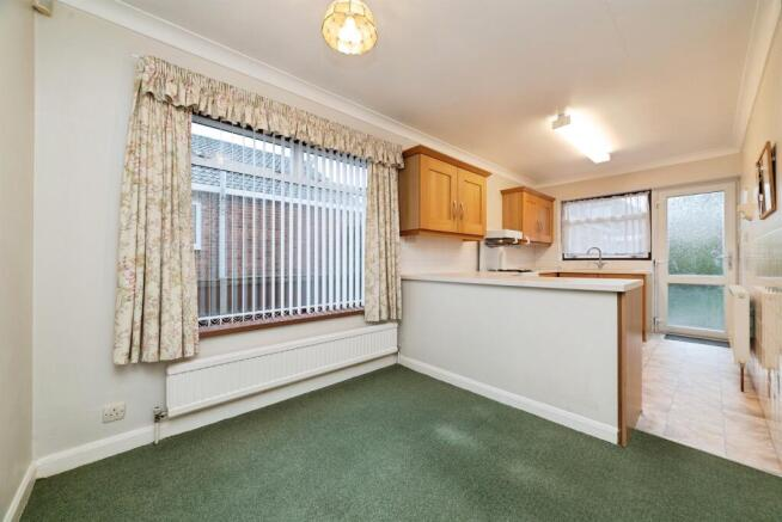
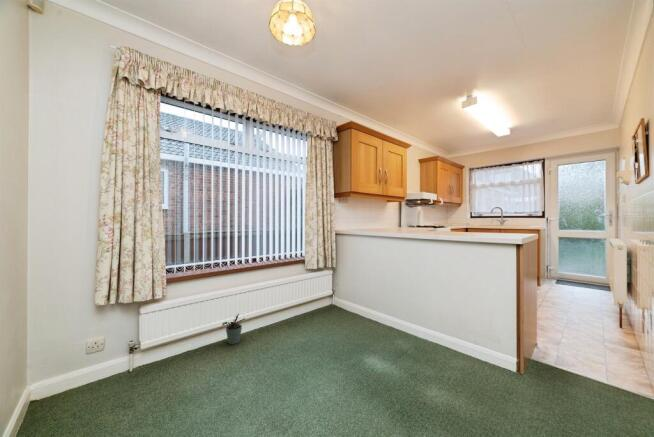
+ potted plant [221,313,247,345]
